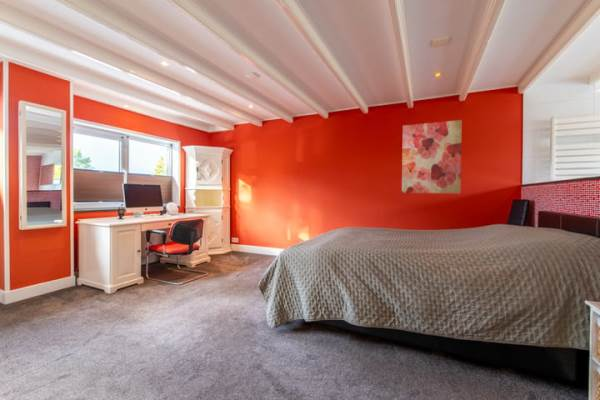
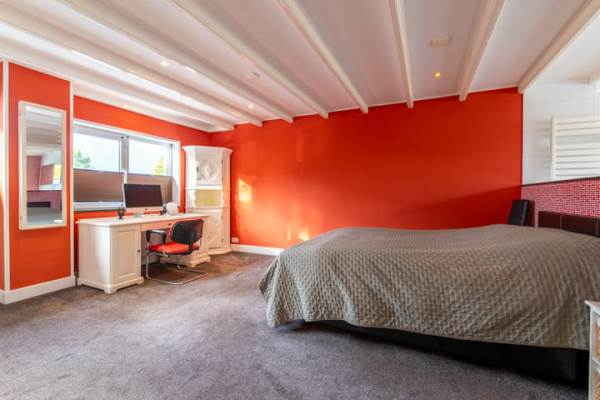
- wall art [401,119,463,194]
